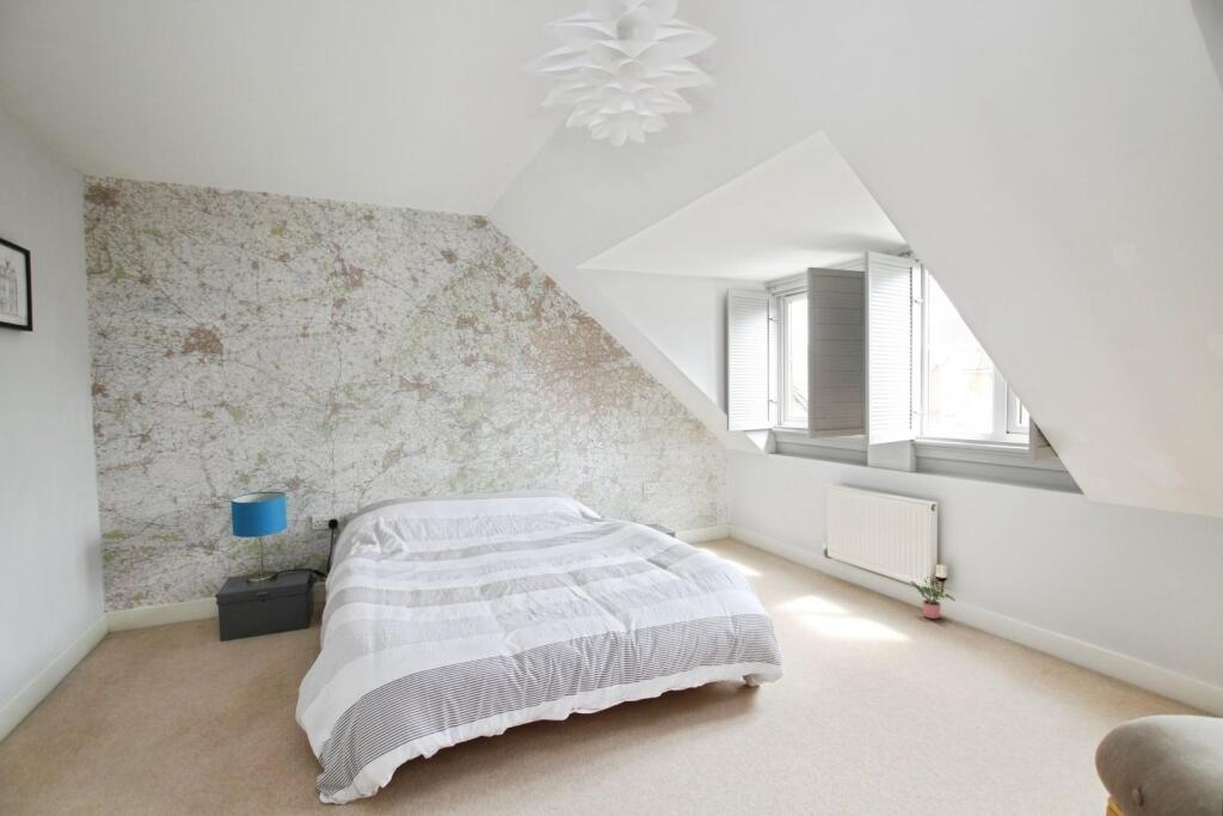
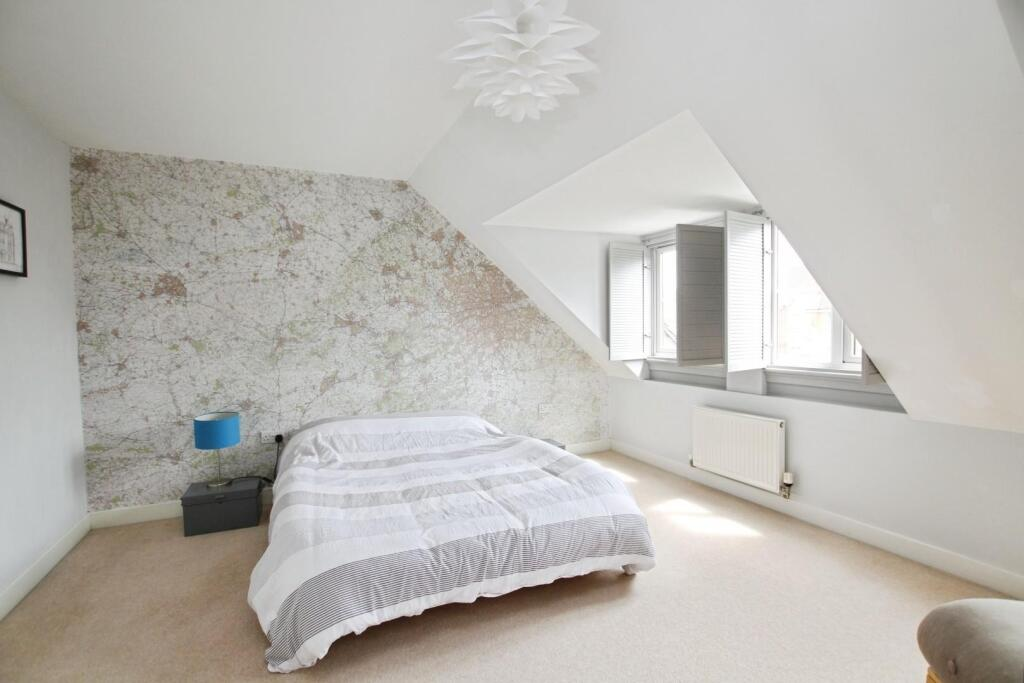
- potted plant [910,575,957,620]
